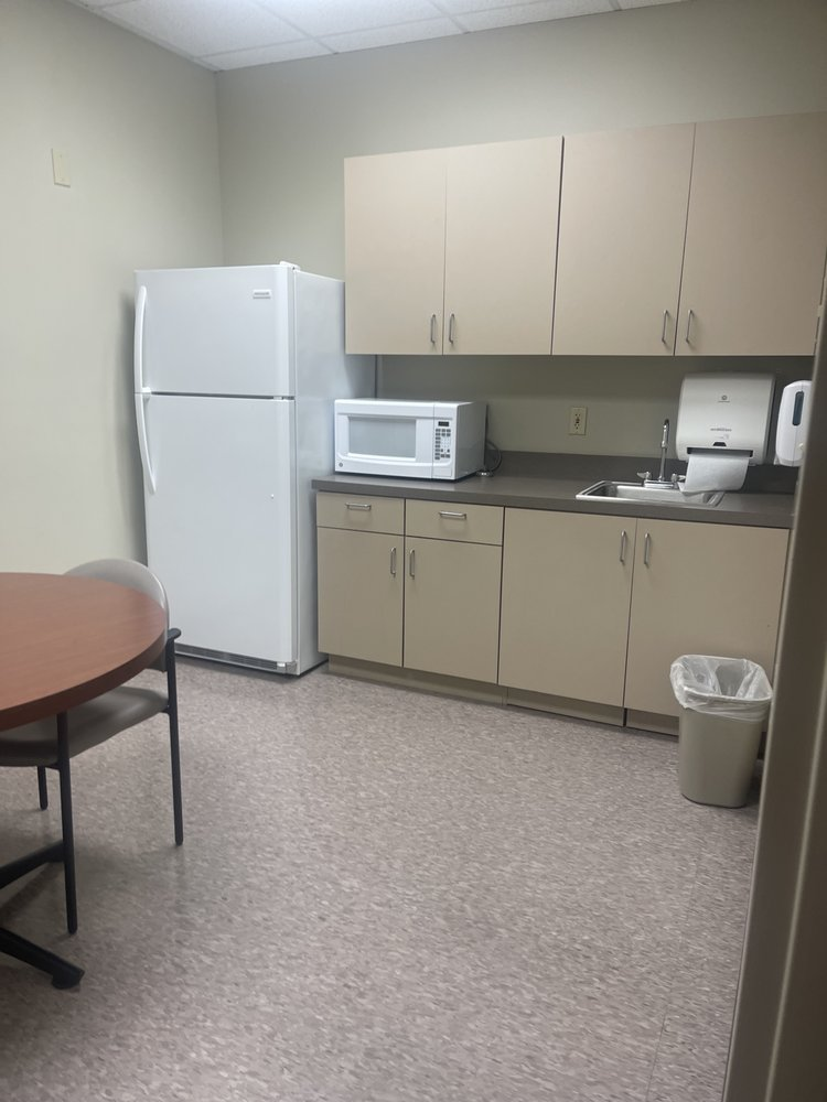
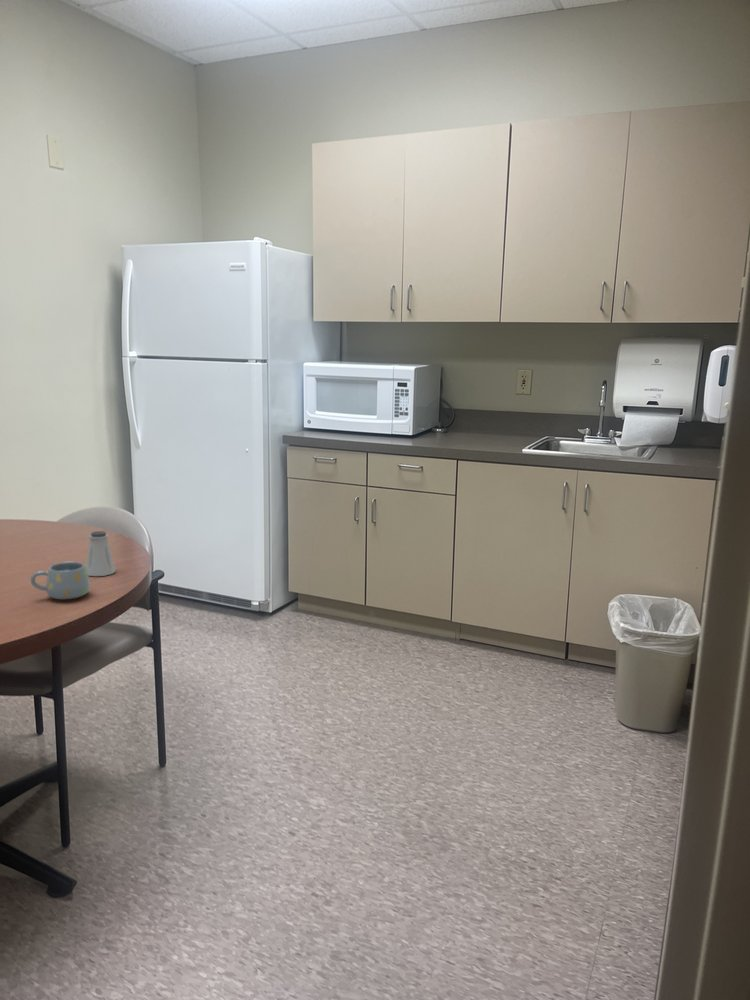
+ mug [29,561,91,600]
+ saltshaker [85,530,117,577]
